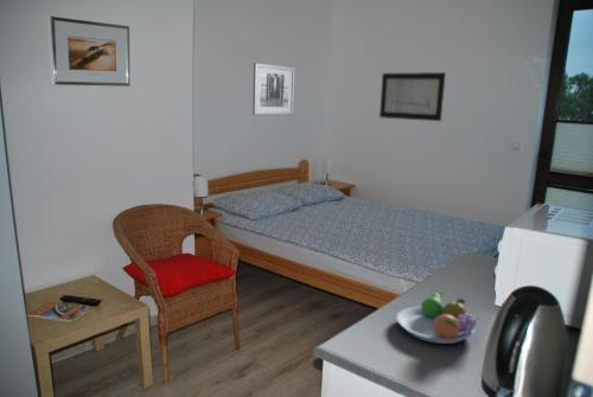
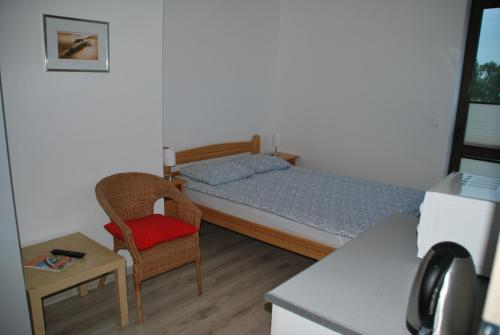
- wall art [251,62,296,116]
- fruit bowl [396,290,479,345]
- wall art [378,71,447,122]
